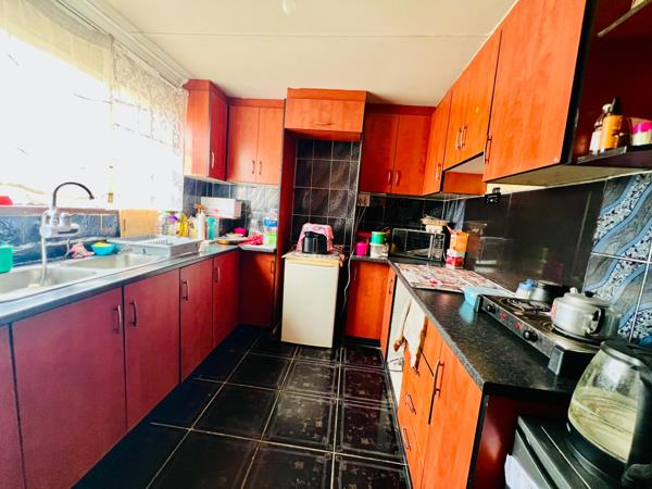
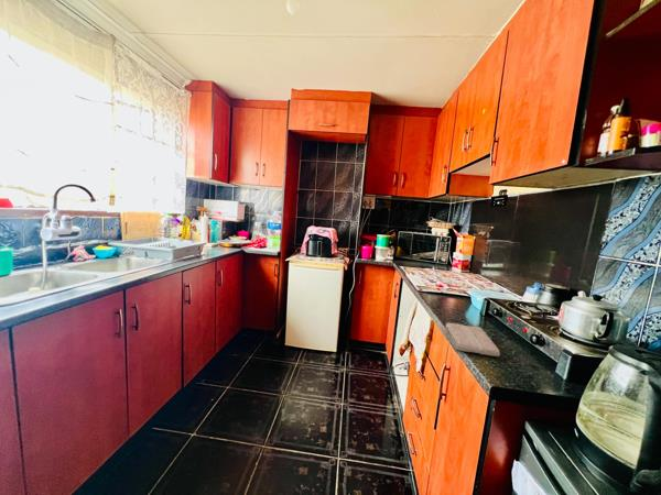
+ washcloth [445,321,501,358]
